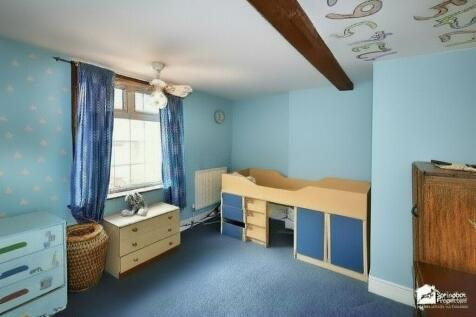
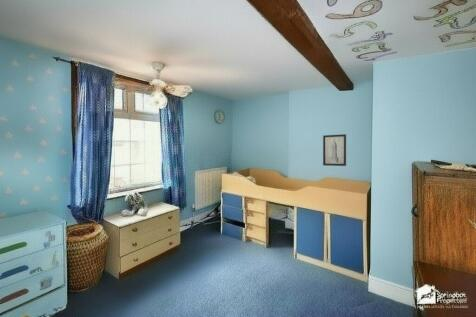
+ wall art [322,133,347,167]
